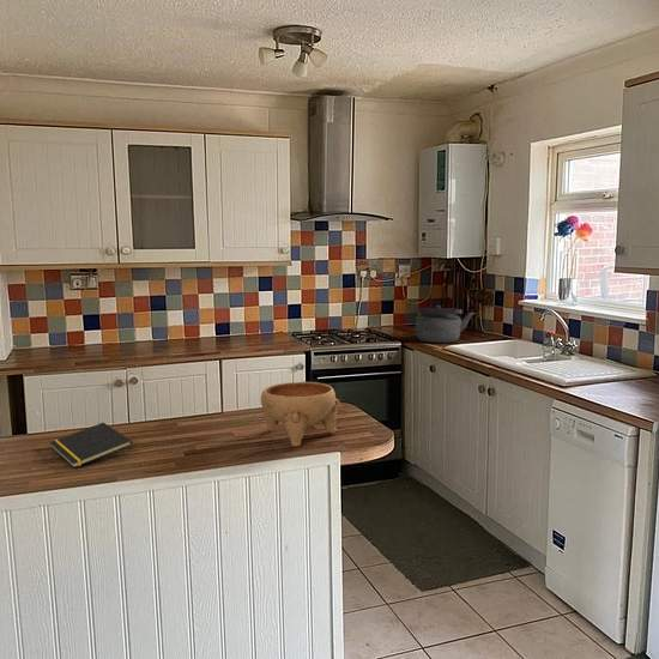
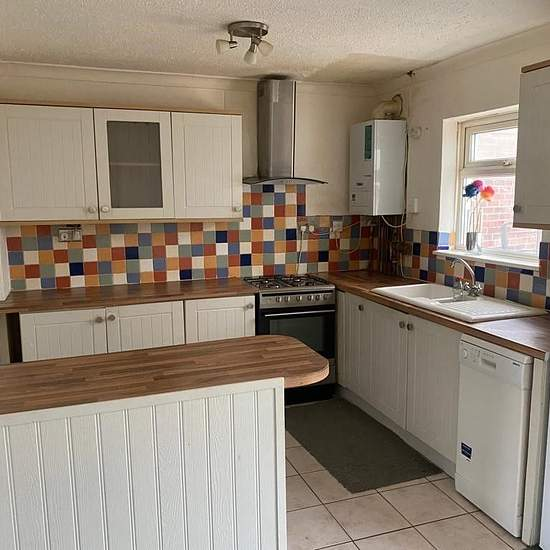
- kettle [415,304,474,344]
- notepad [49,422,133,468]
- bowl [260,381,340,448]
